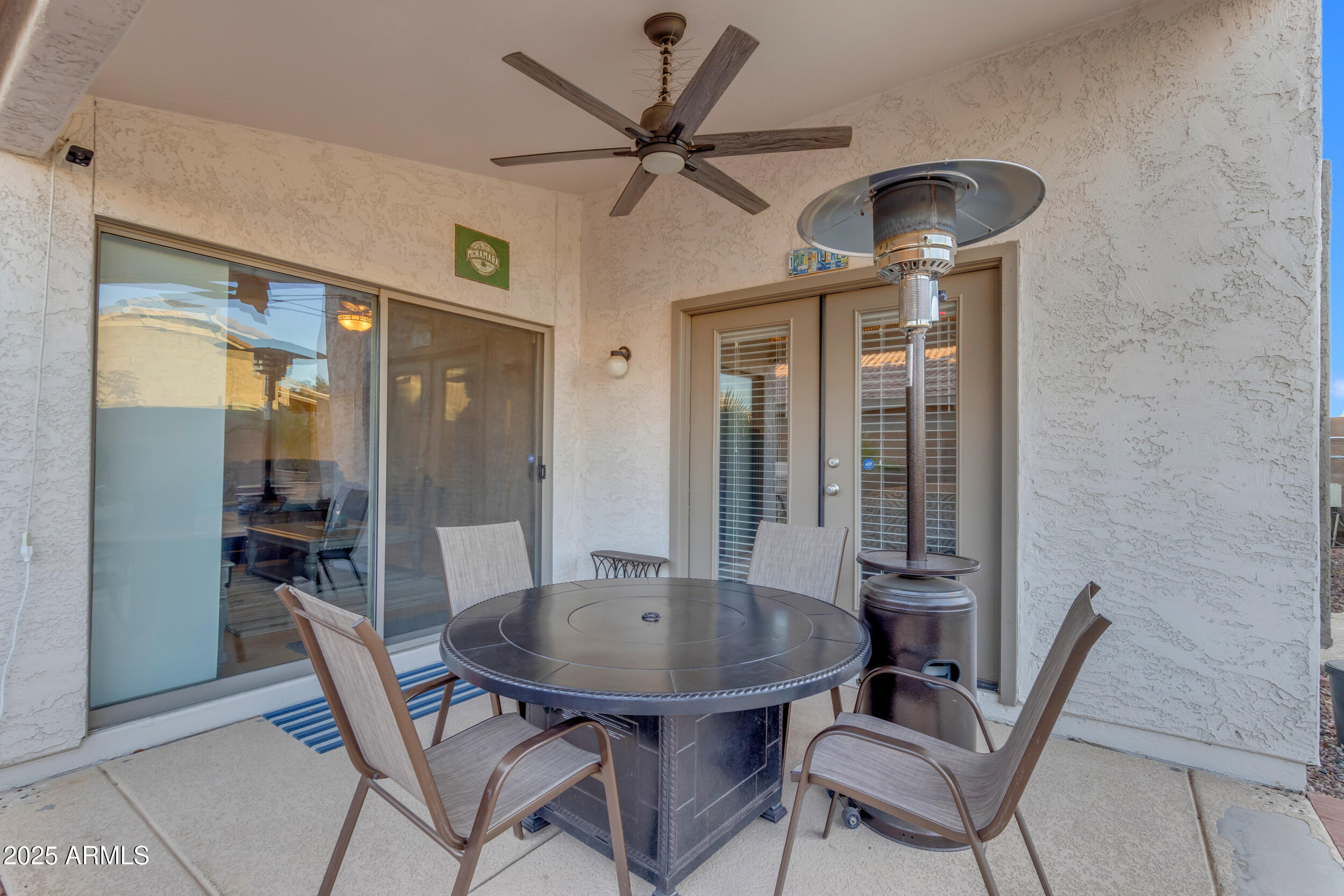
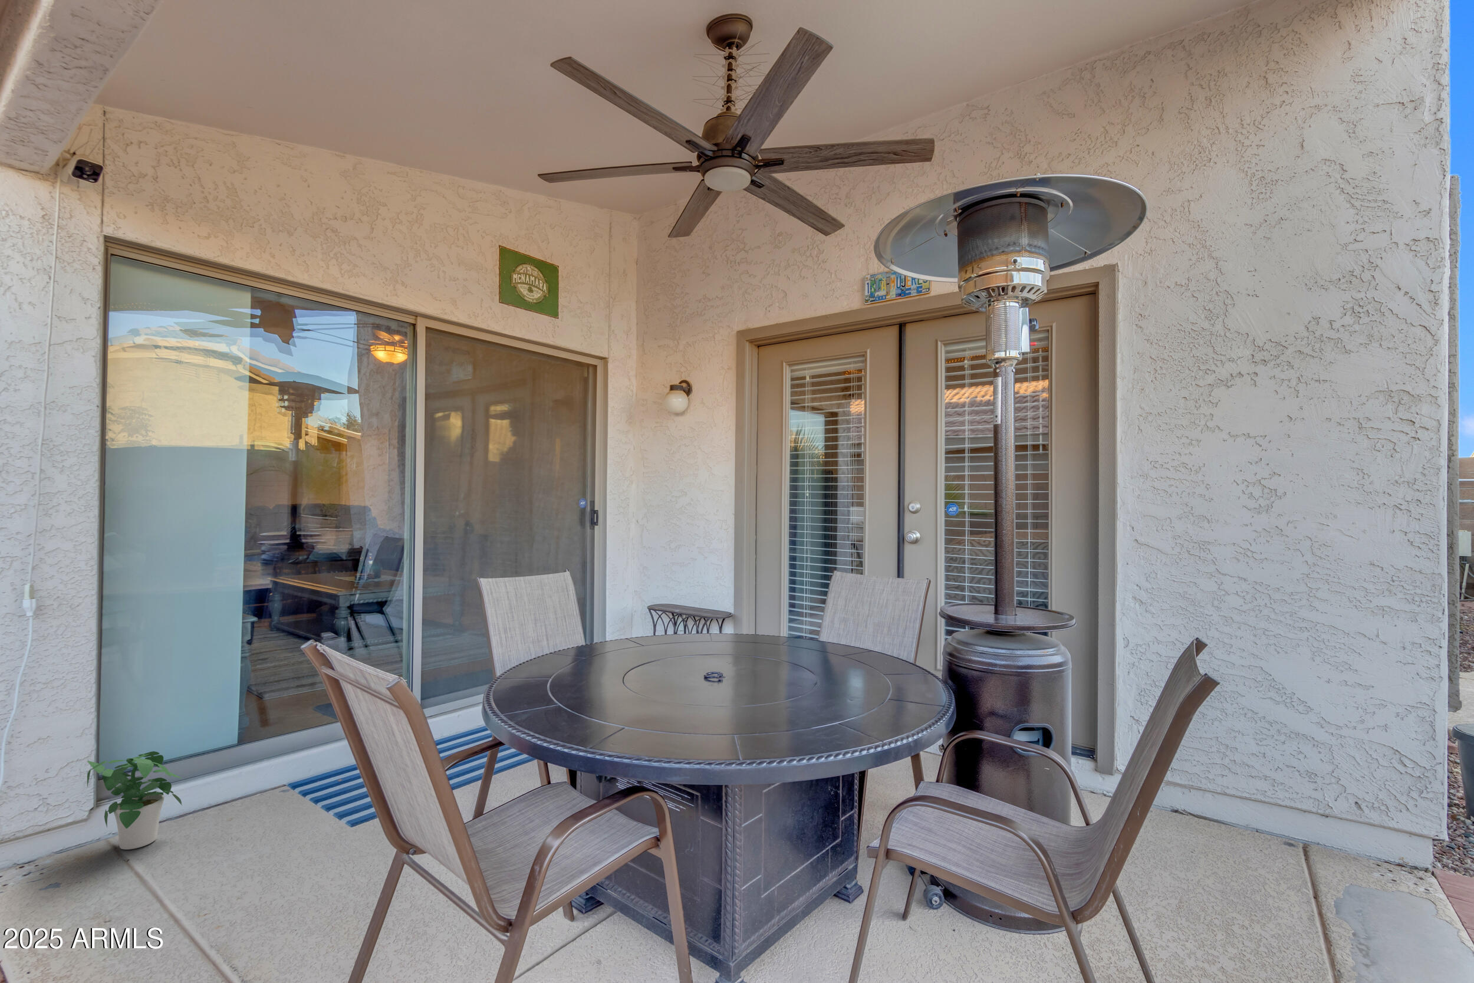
+ potted plant [87,750,183,850]
